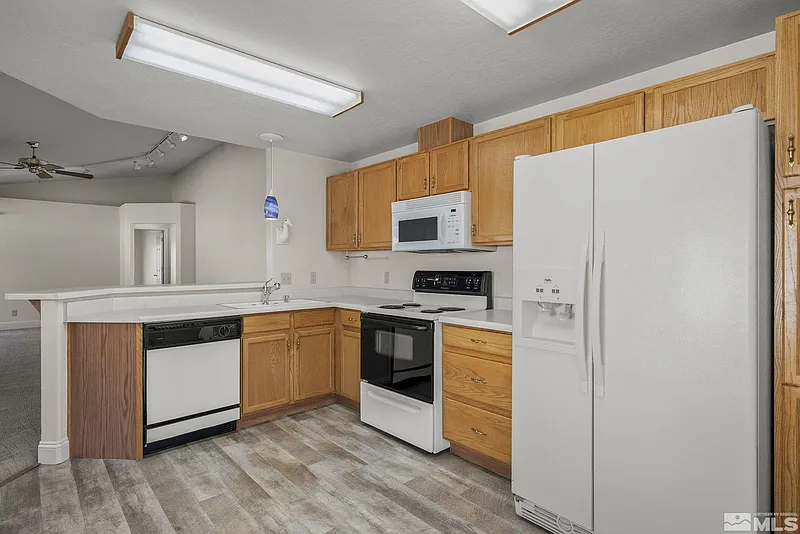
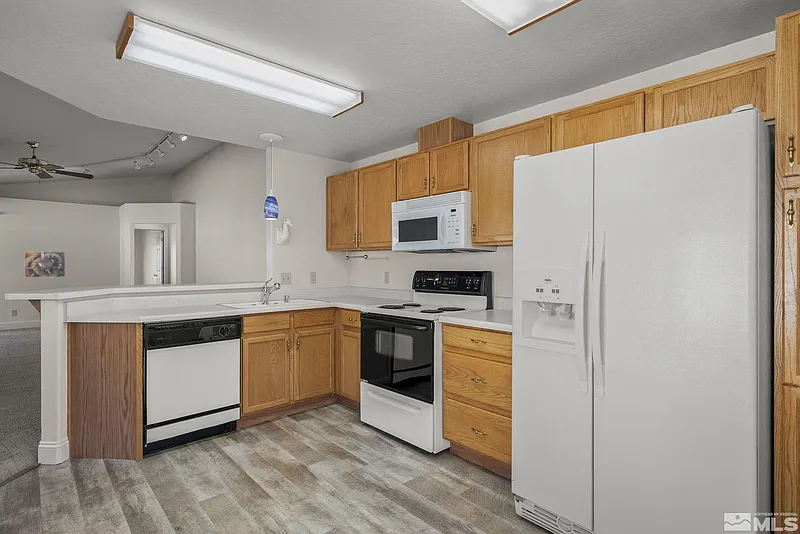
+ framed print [24,250,66,279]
